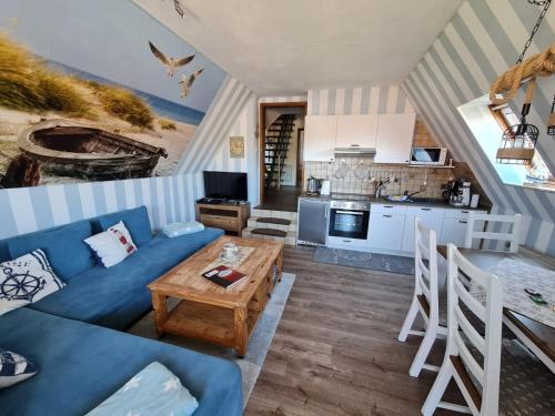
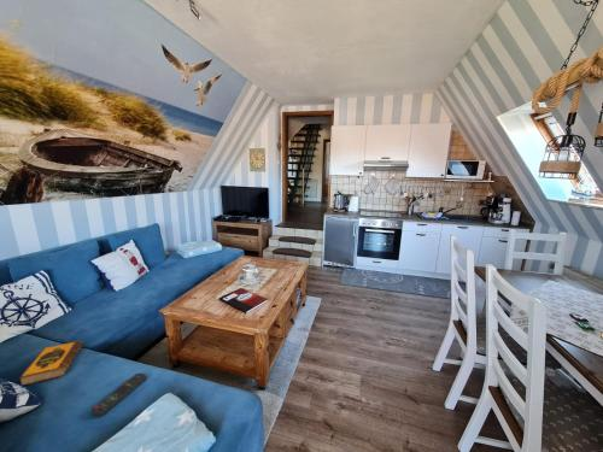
+ remote control [90,372,147,417]
+ hardback book [18,340,83,387]
